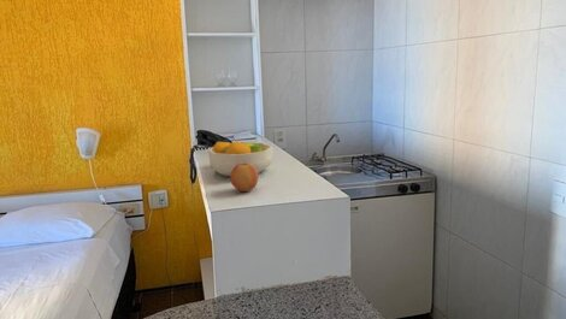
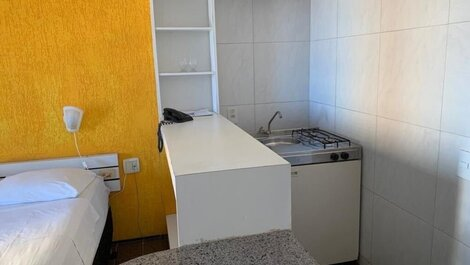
- fruit bowl [206,140,275,177]
- apple [229,161,260,193]
